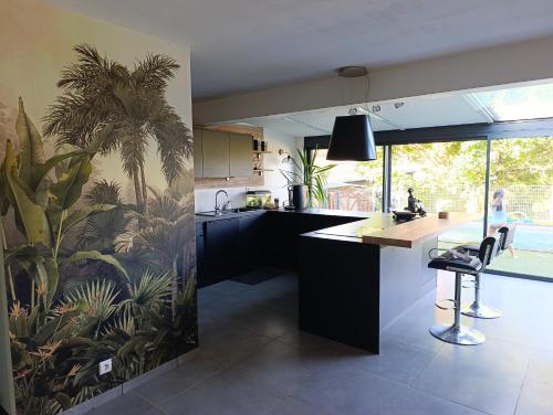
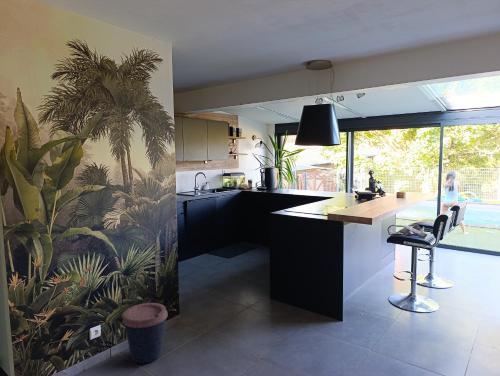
+ coffee cup [122,302,169,365]
